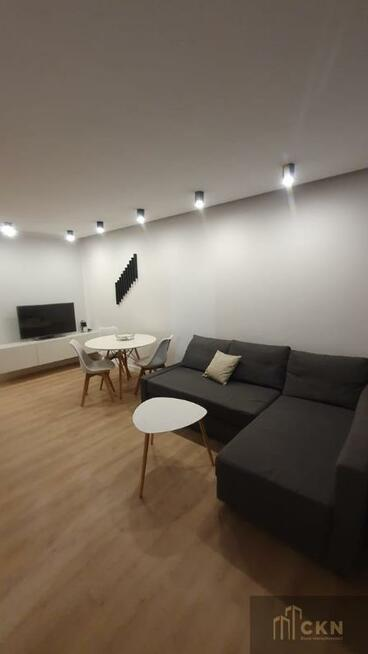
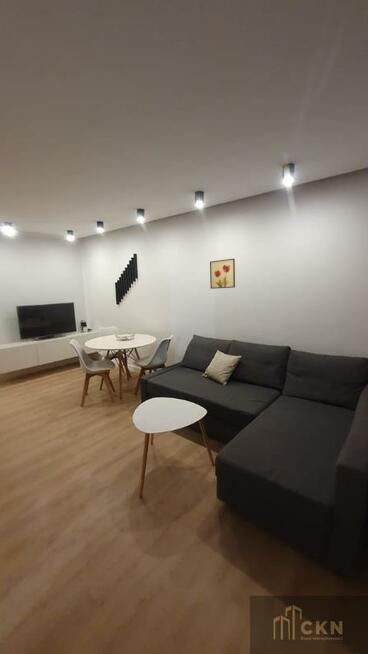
+ wall art [209,258,236,290]
